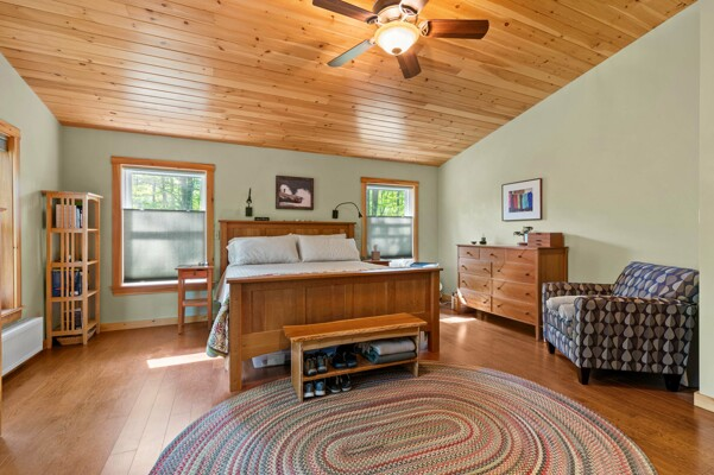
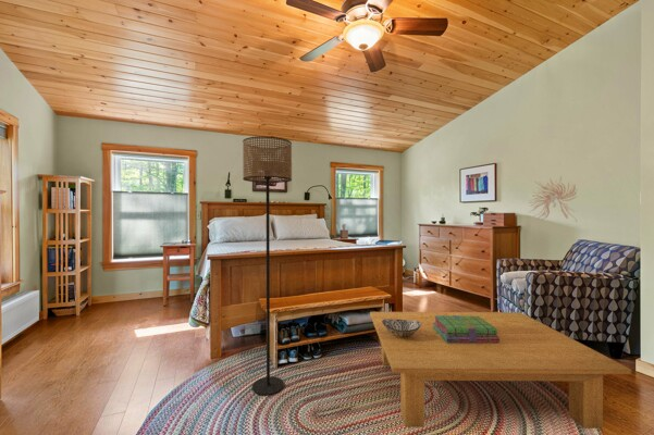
+ wall sculpture [528,175,579,223]
+ coffee table [369,311,632,430]
+ floor lamp [242,135,293,396]
+ decorative bowl [382,319,421,337]
+ stack of books [432,315,499,343]
